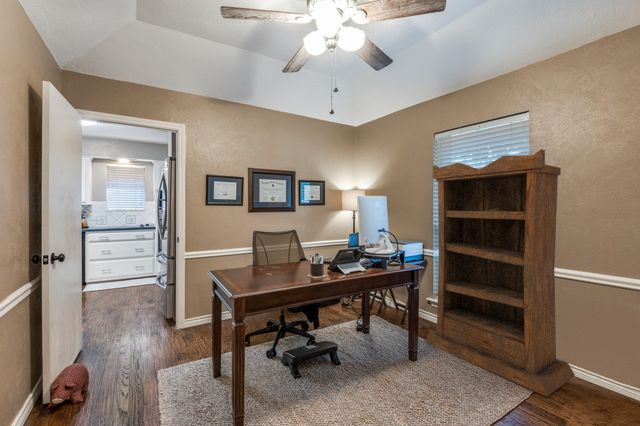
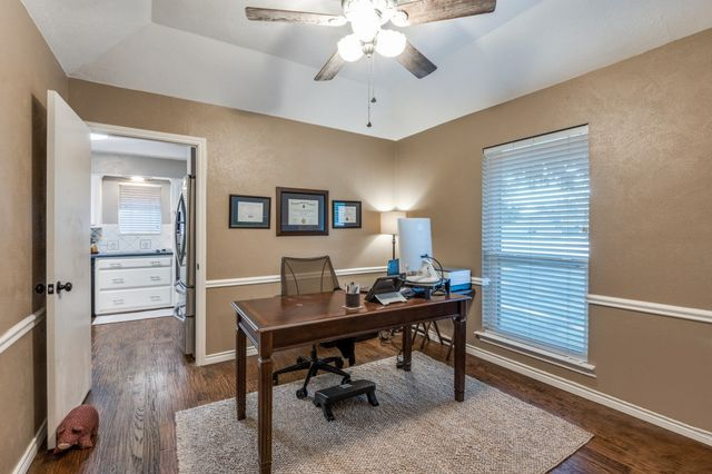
- bookshelf [423,148,576,398]
